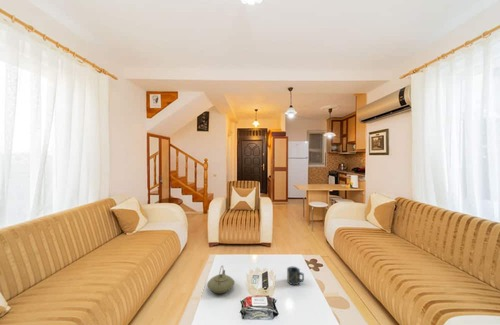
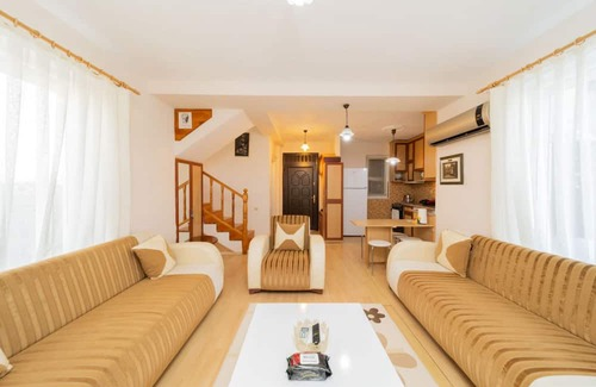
- teapot [206,265,236,294]
- cup [286,266,305,286]
